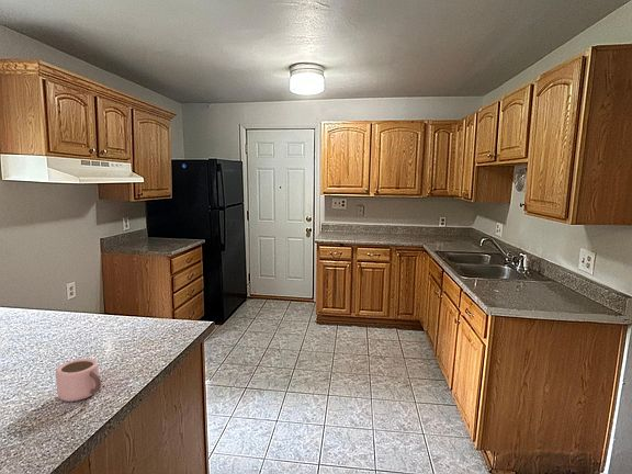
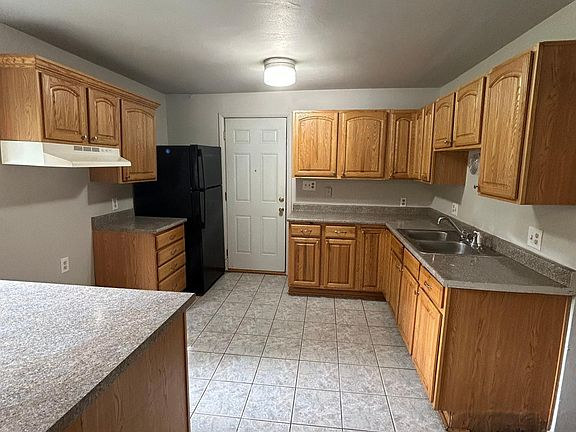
- mug [55,358,102,403]
